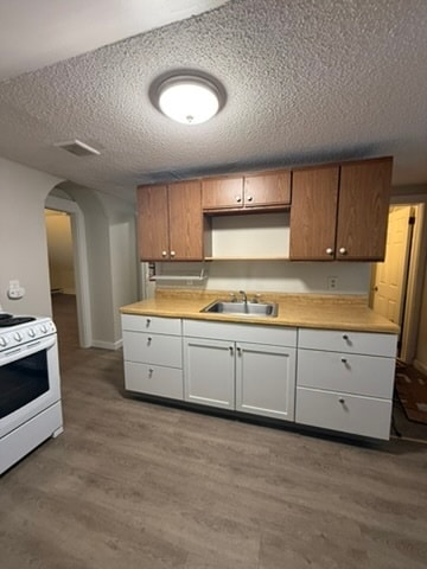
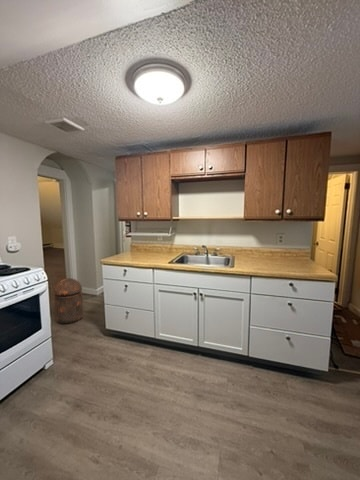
+ trash can [53,277,84,325]
